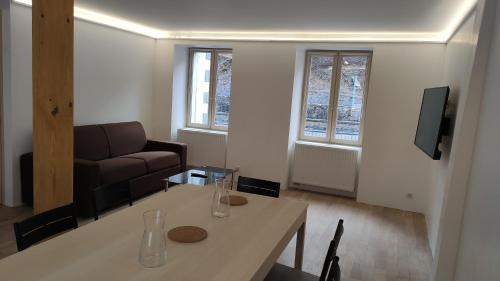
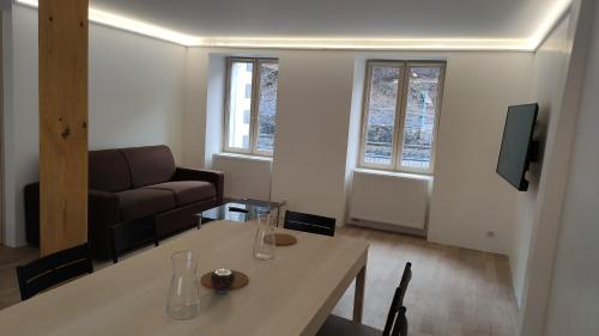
+ candle [210,269,237,294]
